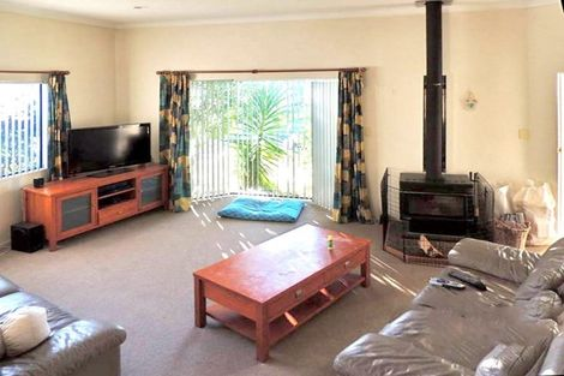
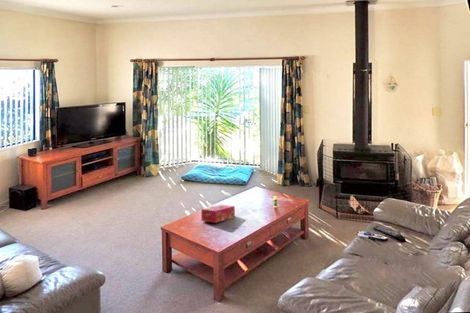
+ tissue box [200,204,236,224]
